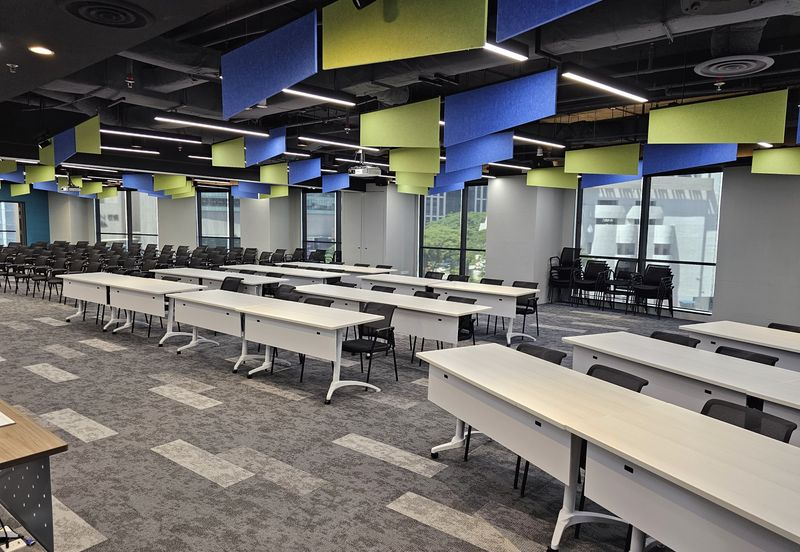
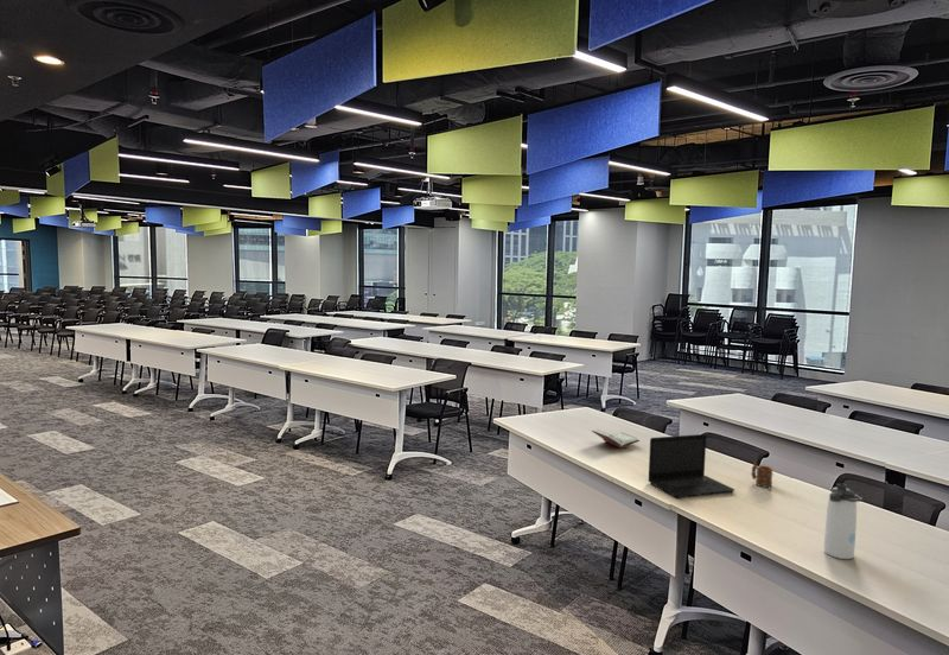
+ book [591,428,641,450]
+ thermos bottle [823,483,864,560]
+ laptop [648,433,735,498]
+ mug [750,462,773,489]
